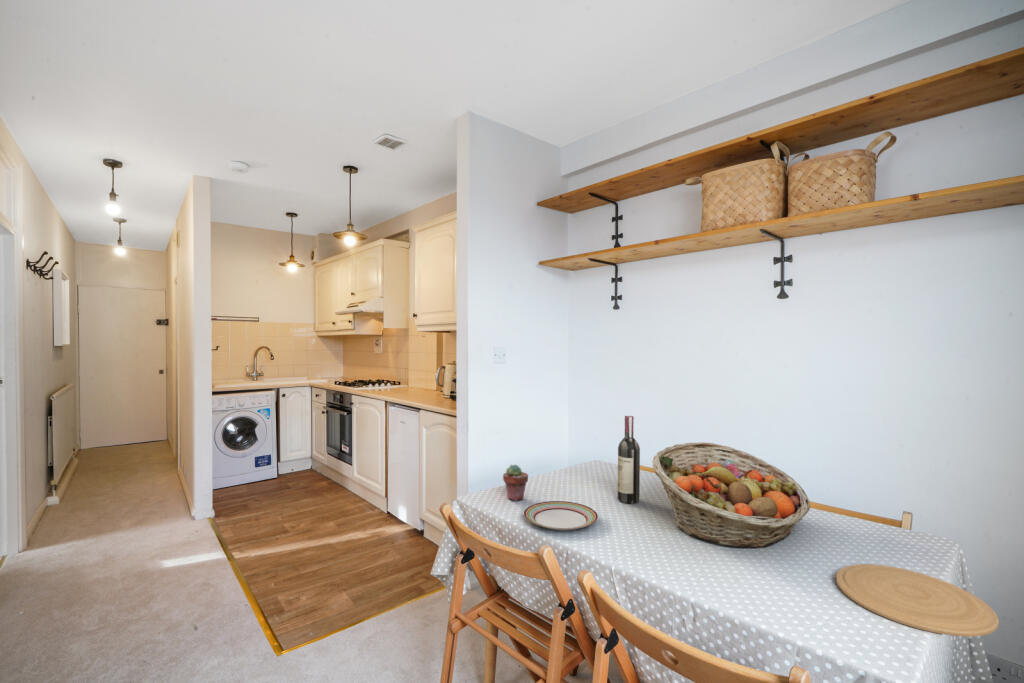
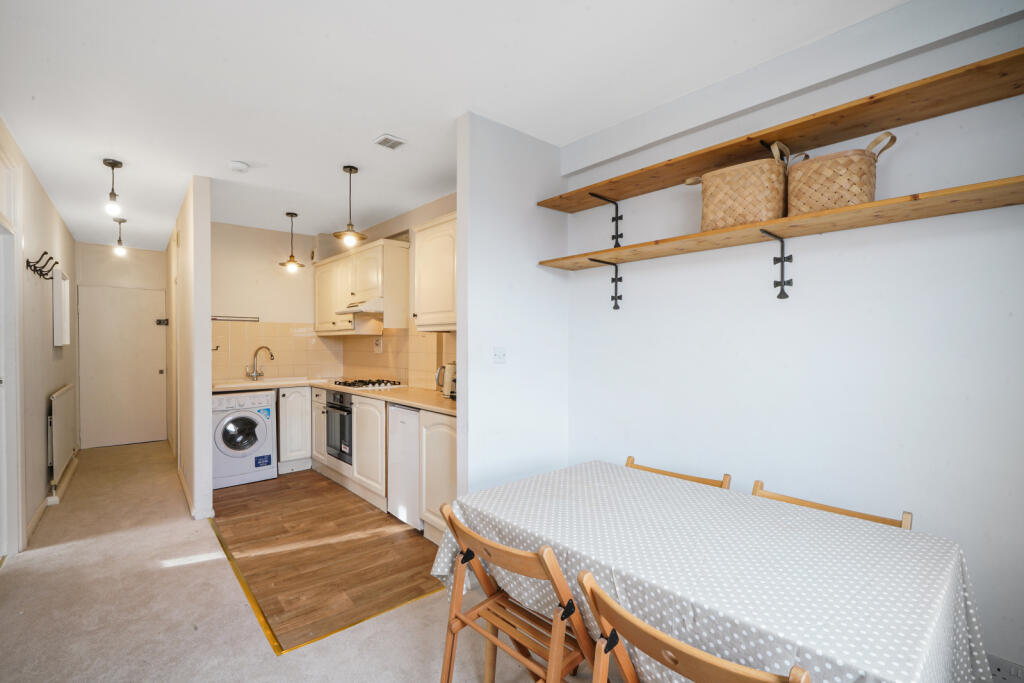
- plate [523,500,599,532]
- fruit basket [651,441,811,550]
- wine bottle [617,414,641,505]
- potted succulent [502,464,529,502]
- plate [835,563,1000,638]
